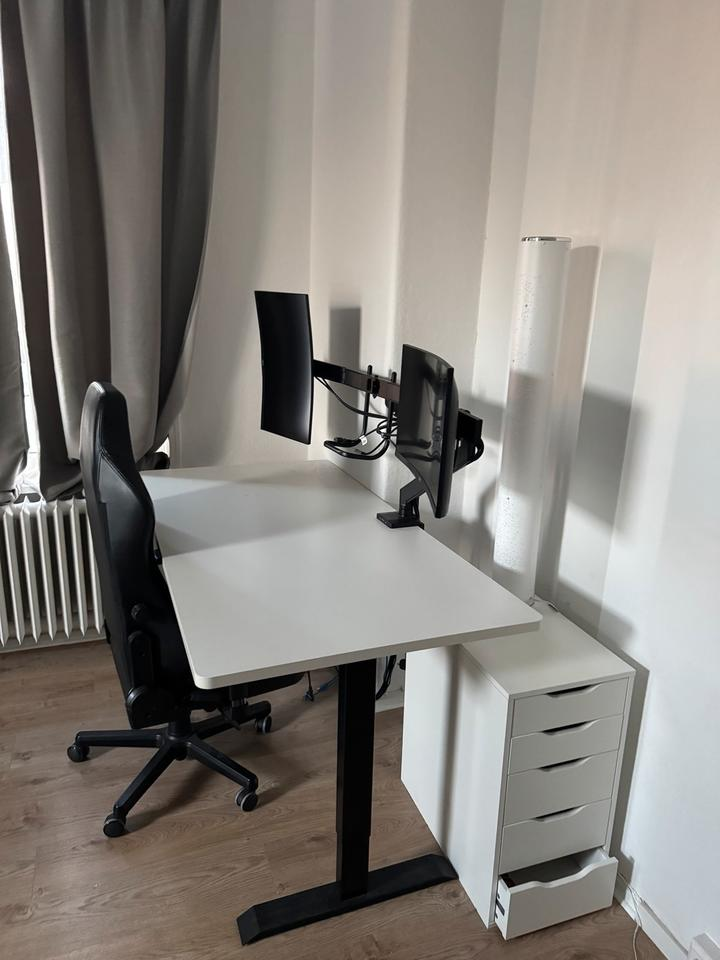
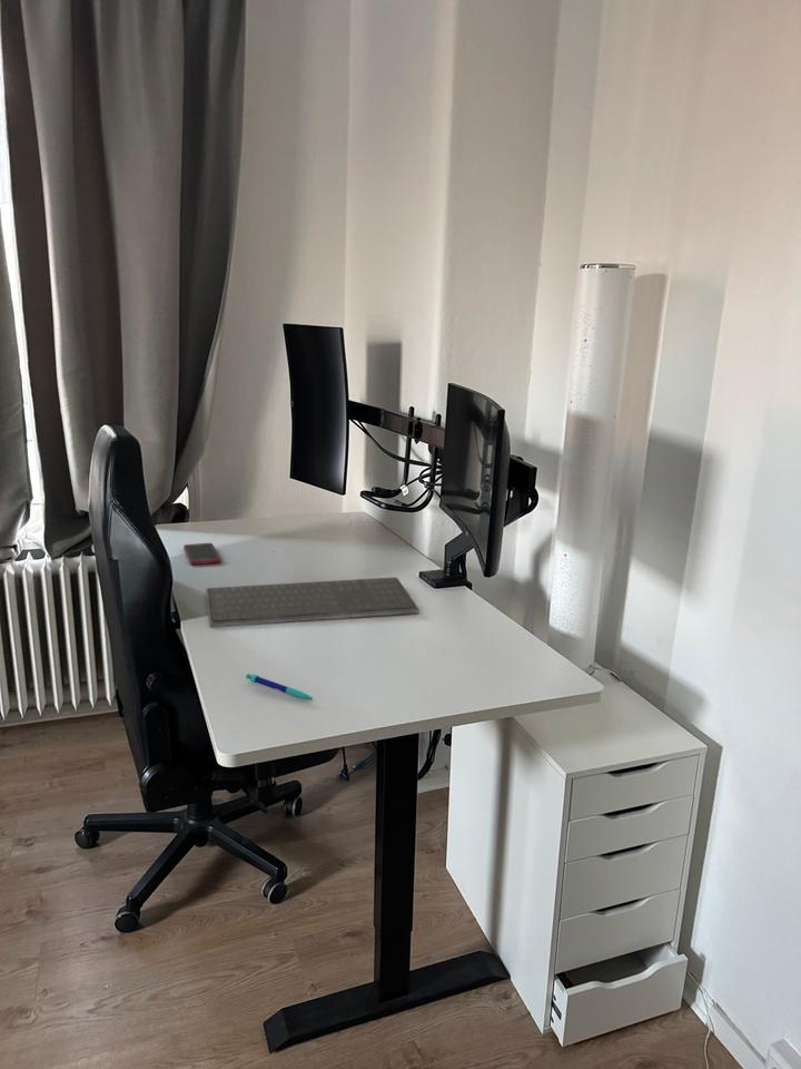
+ pen [245,673,314,702]
+ computer keyboard [205,576,421,628]
+ cell phone [182,542,222,566]
